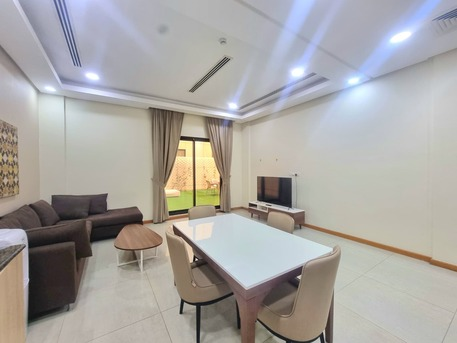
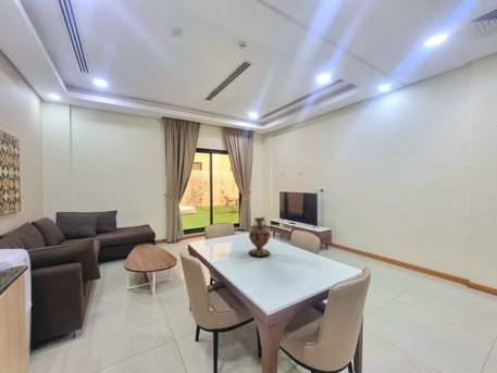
+ vase [248,215,271,258]
